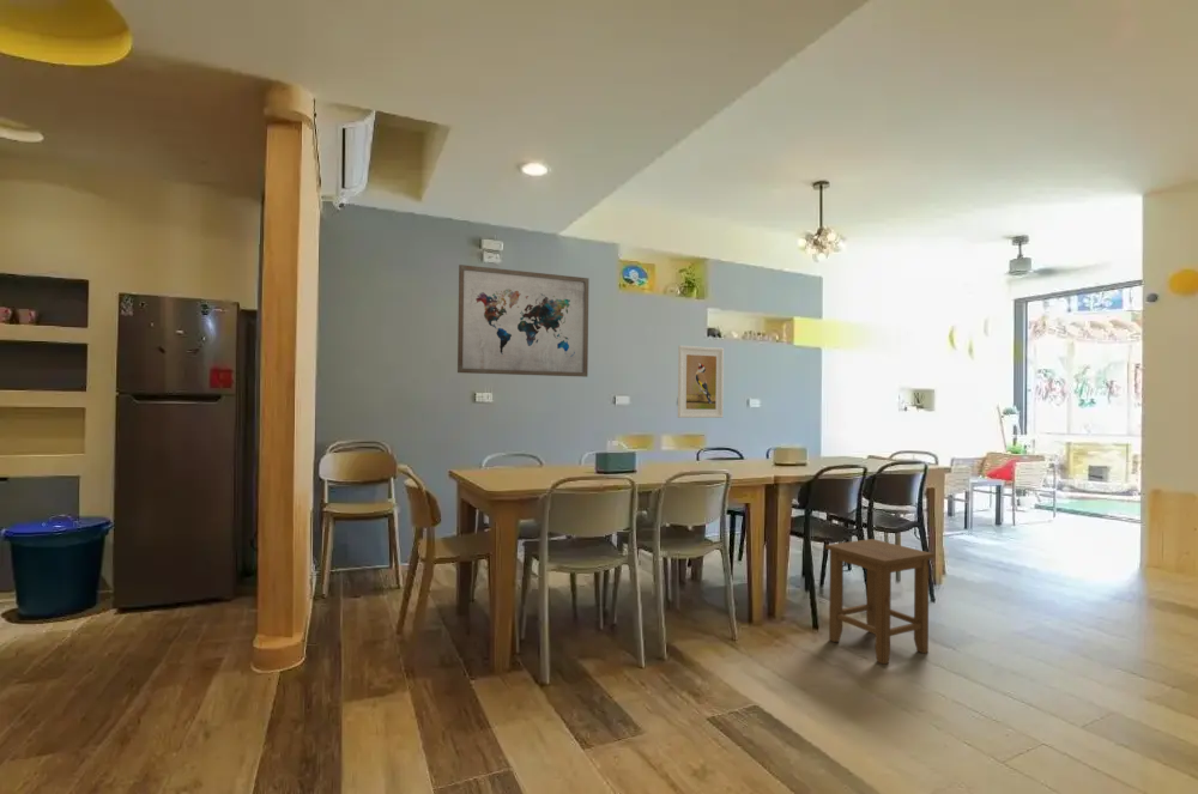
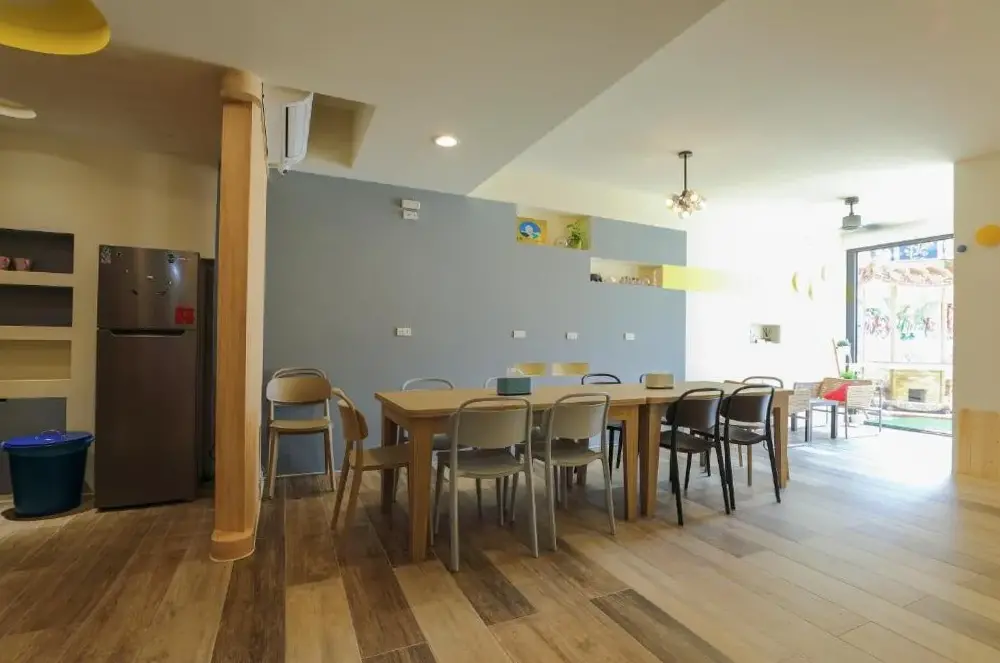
- stool [824,538,936,666]
- wall art [456,263,591,378]
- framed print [677,345,725,419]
